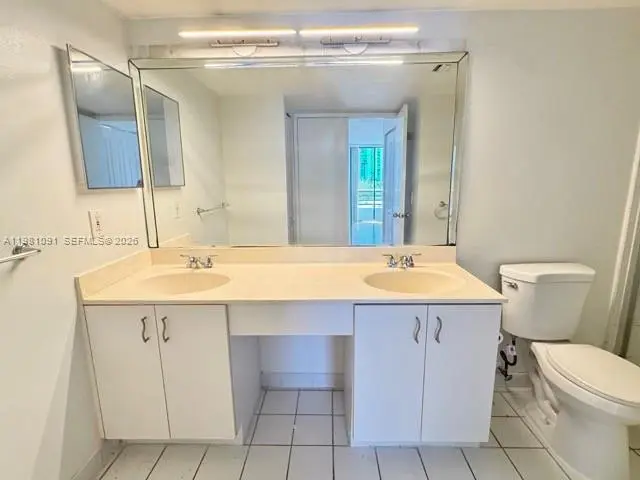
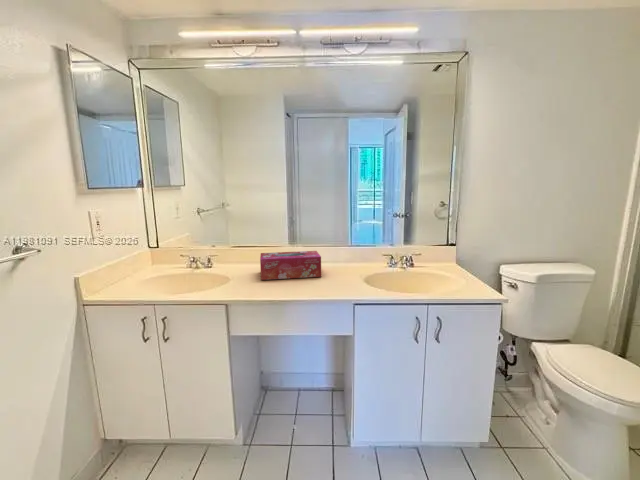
+ tissue box [259,250,322,281]
